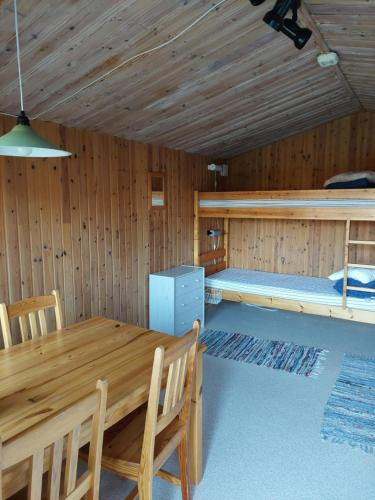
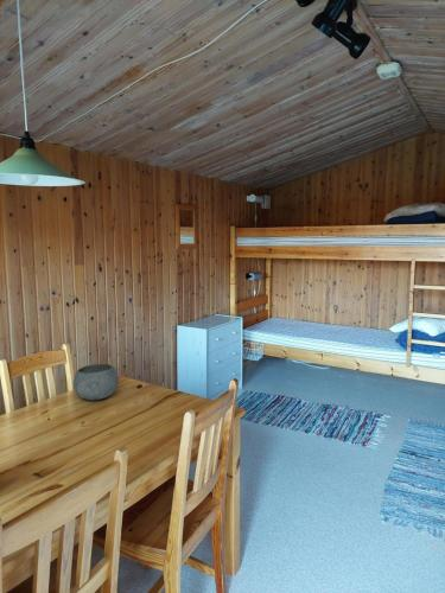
+ bowl [72,363,120,401]
